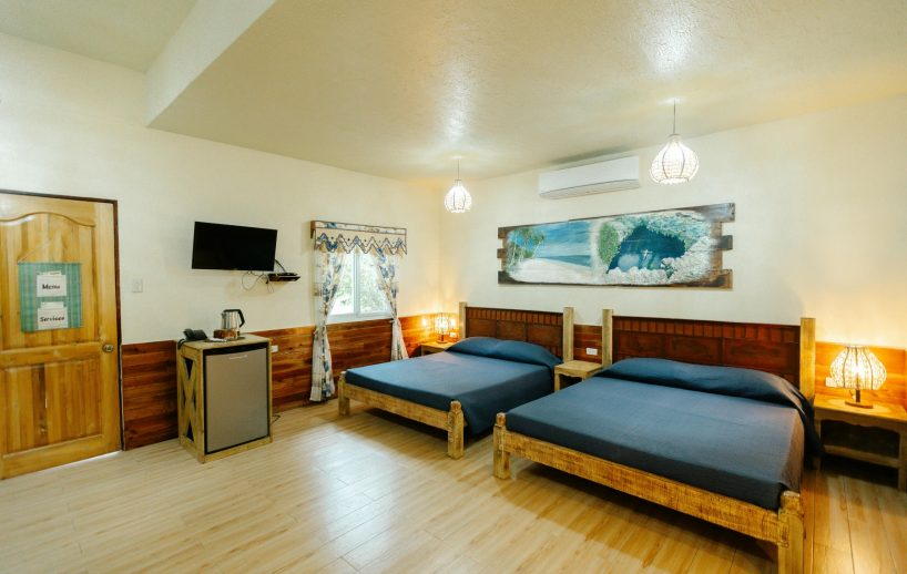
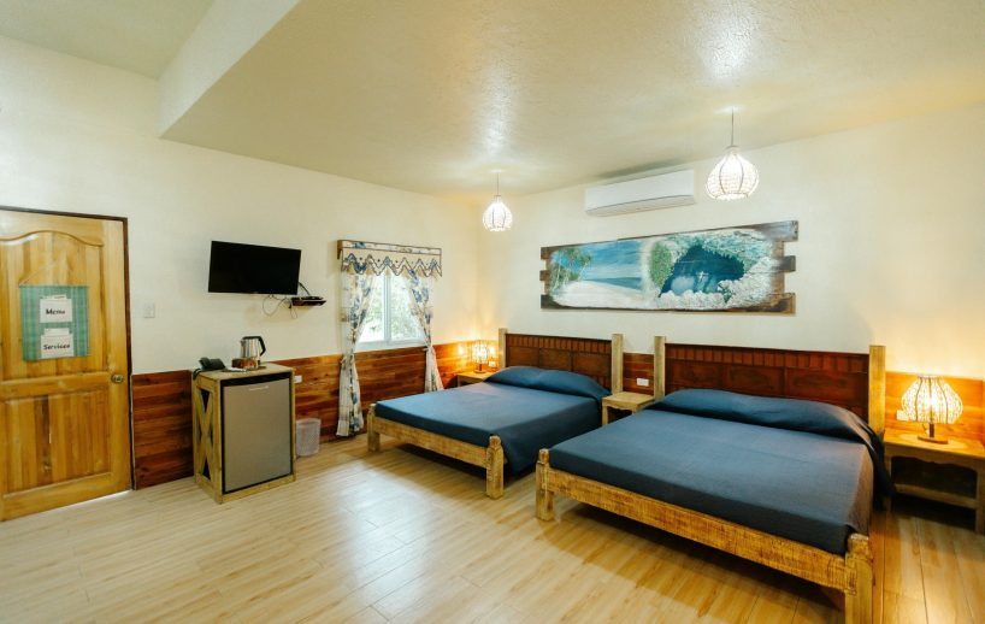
+ wastebasket [295,417,322,458]
